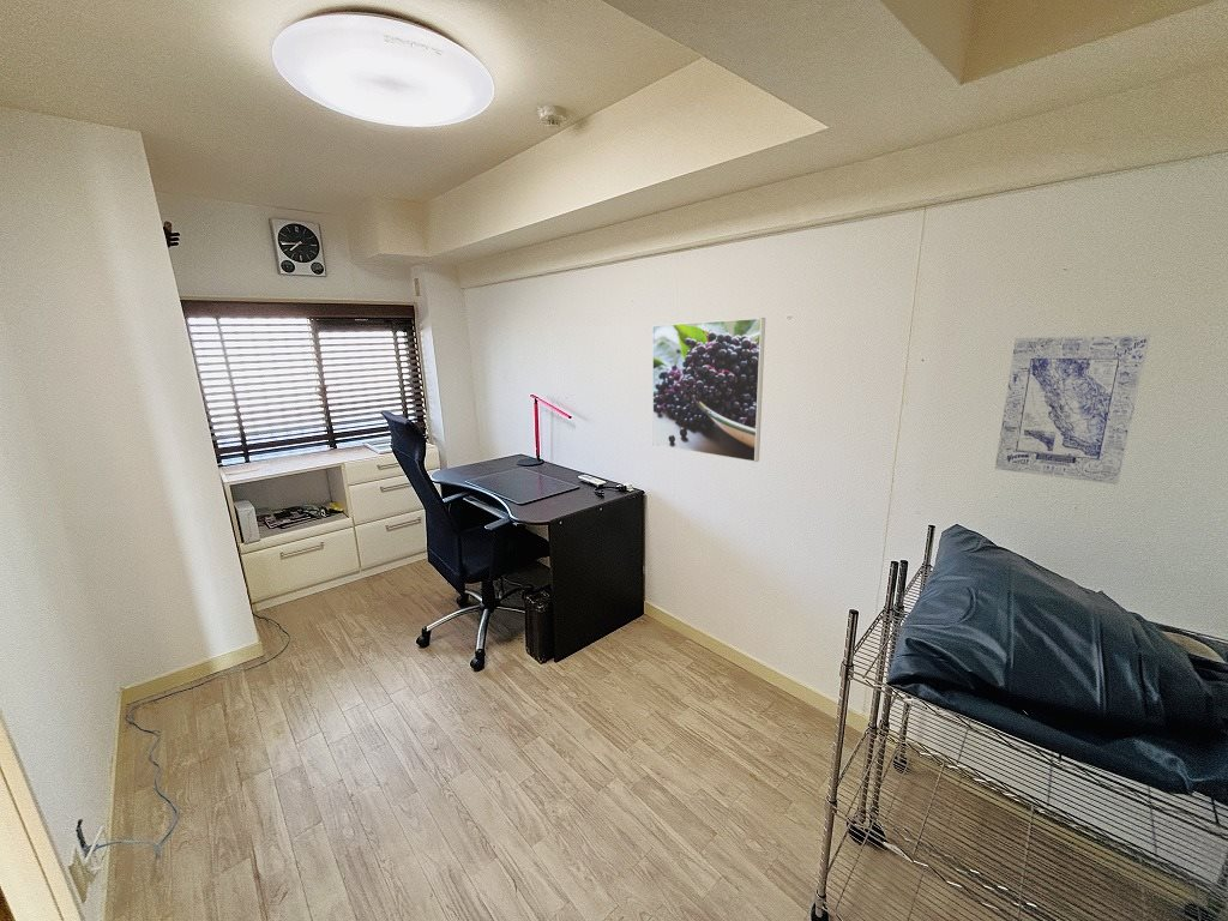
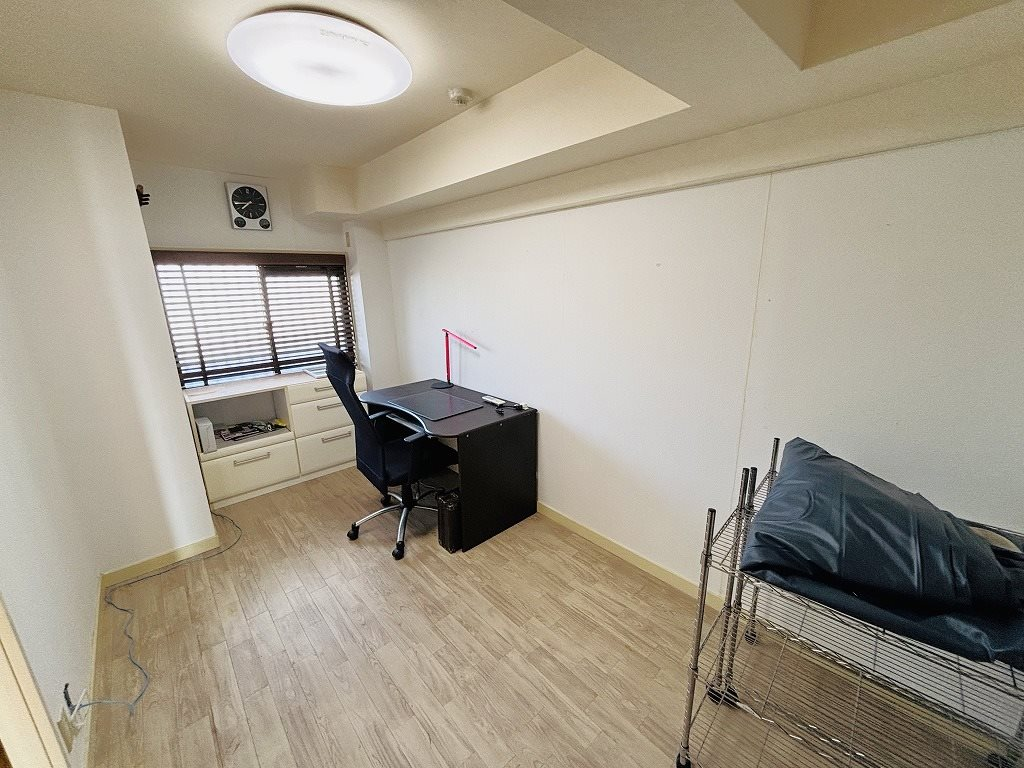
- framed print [651,317,766,463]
- wall art [993,333,1151,486]
